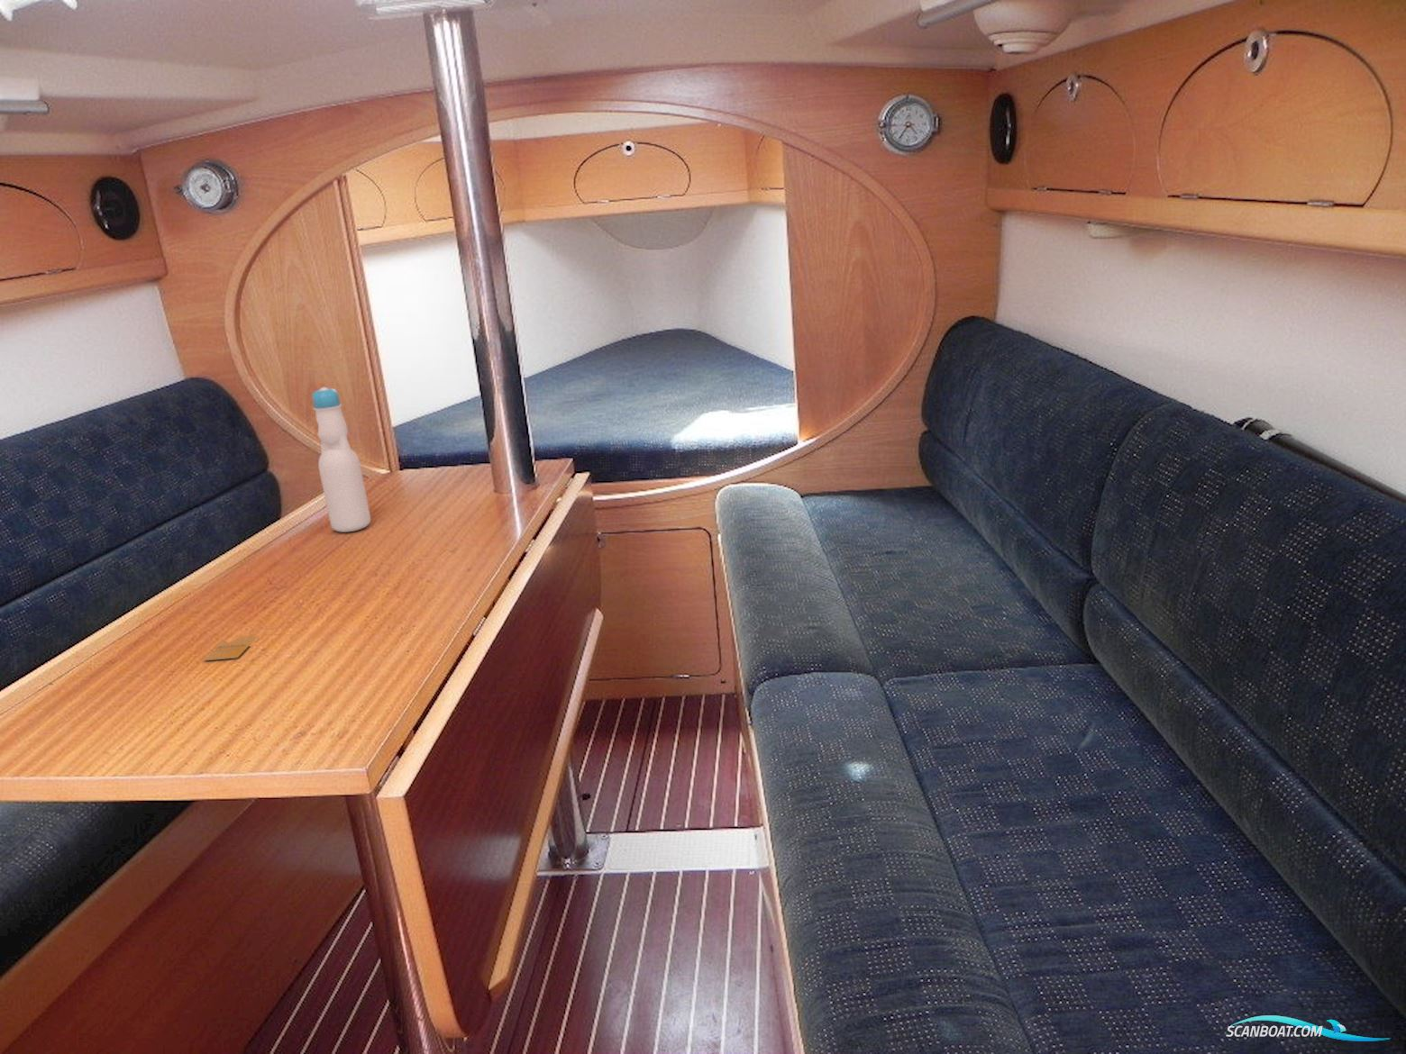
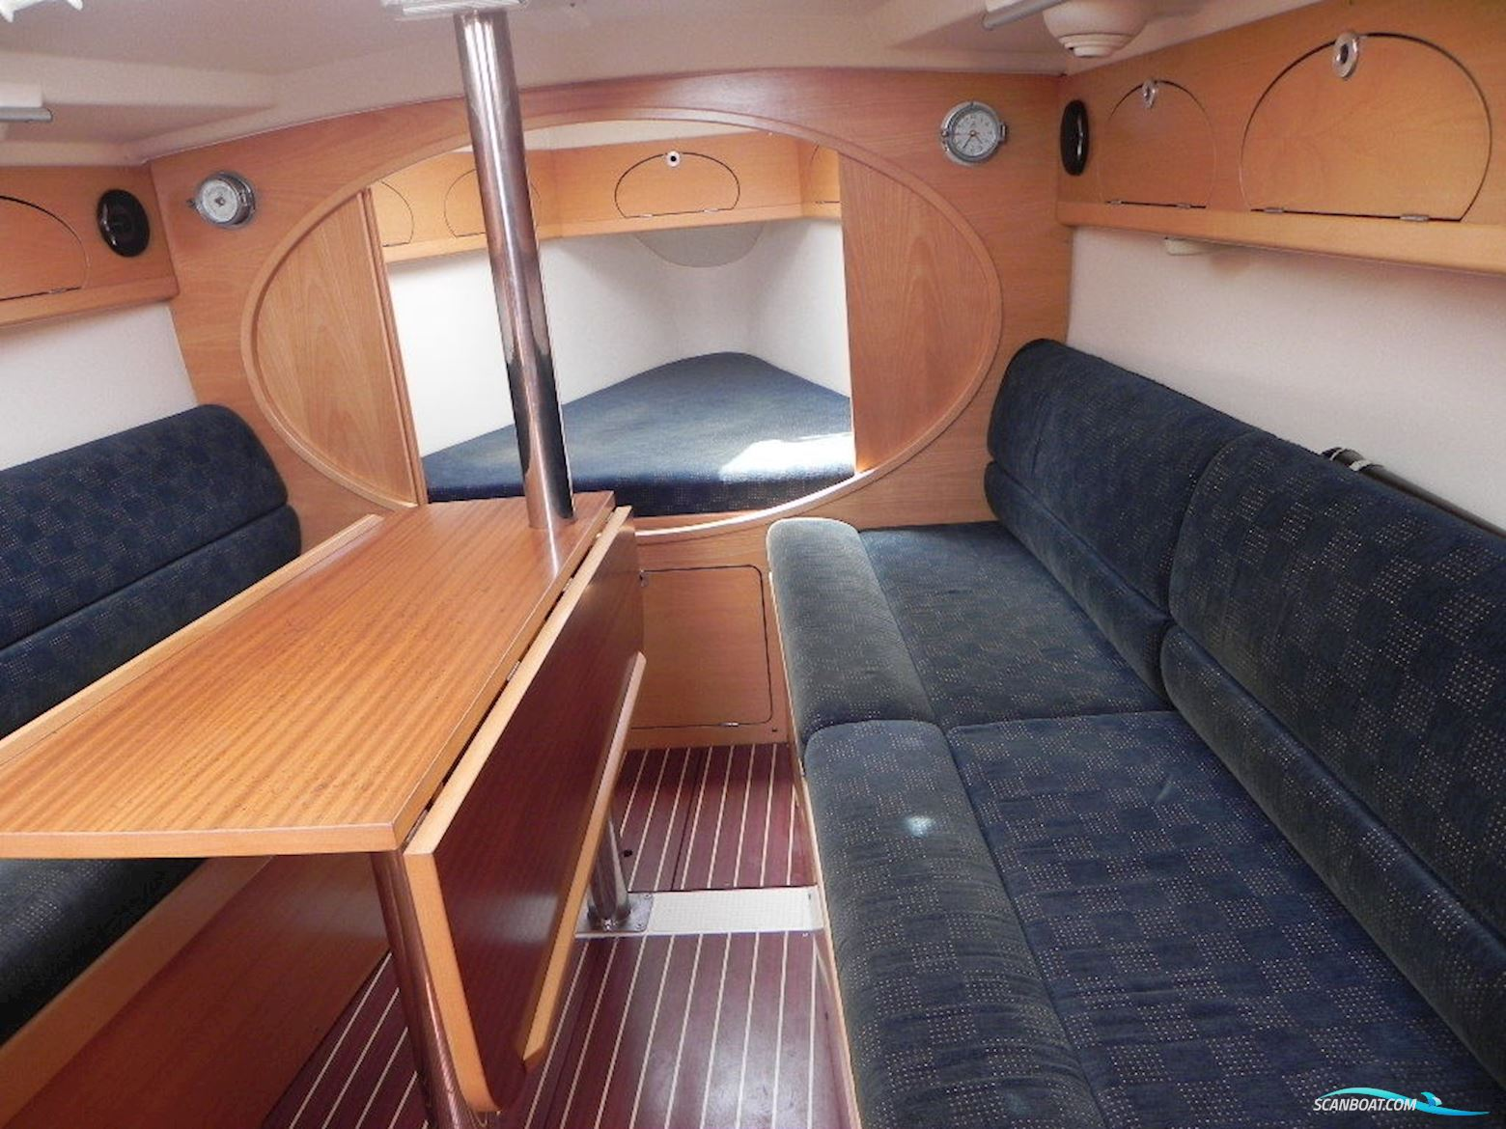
- bottle [311,386,371,534]
- playing card [203,634,259,661]
